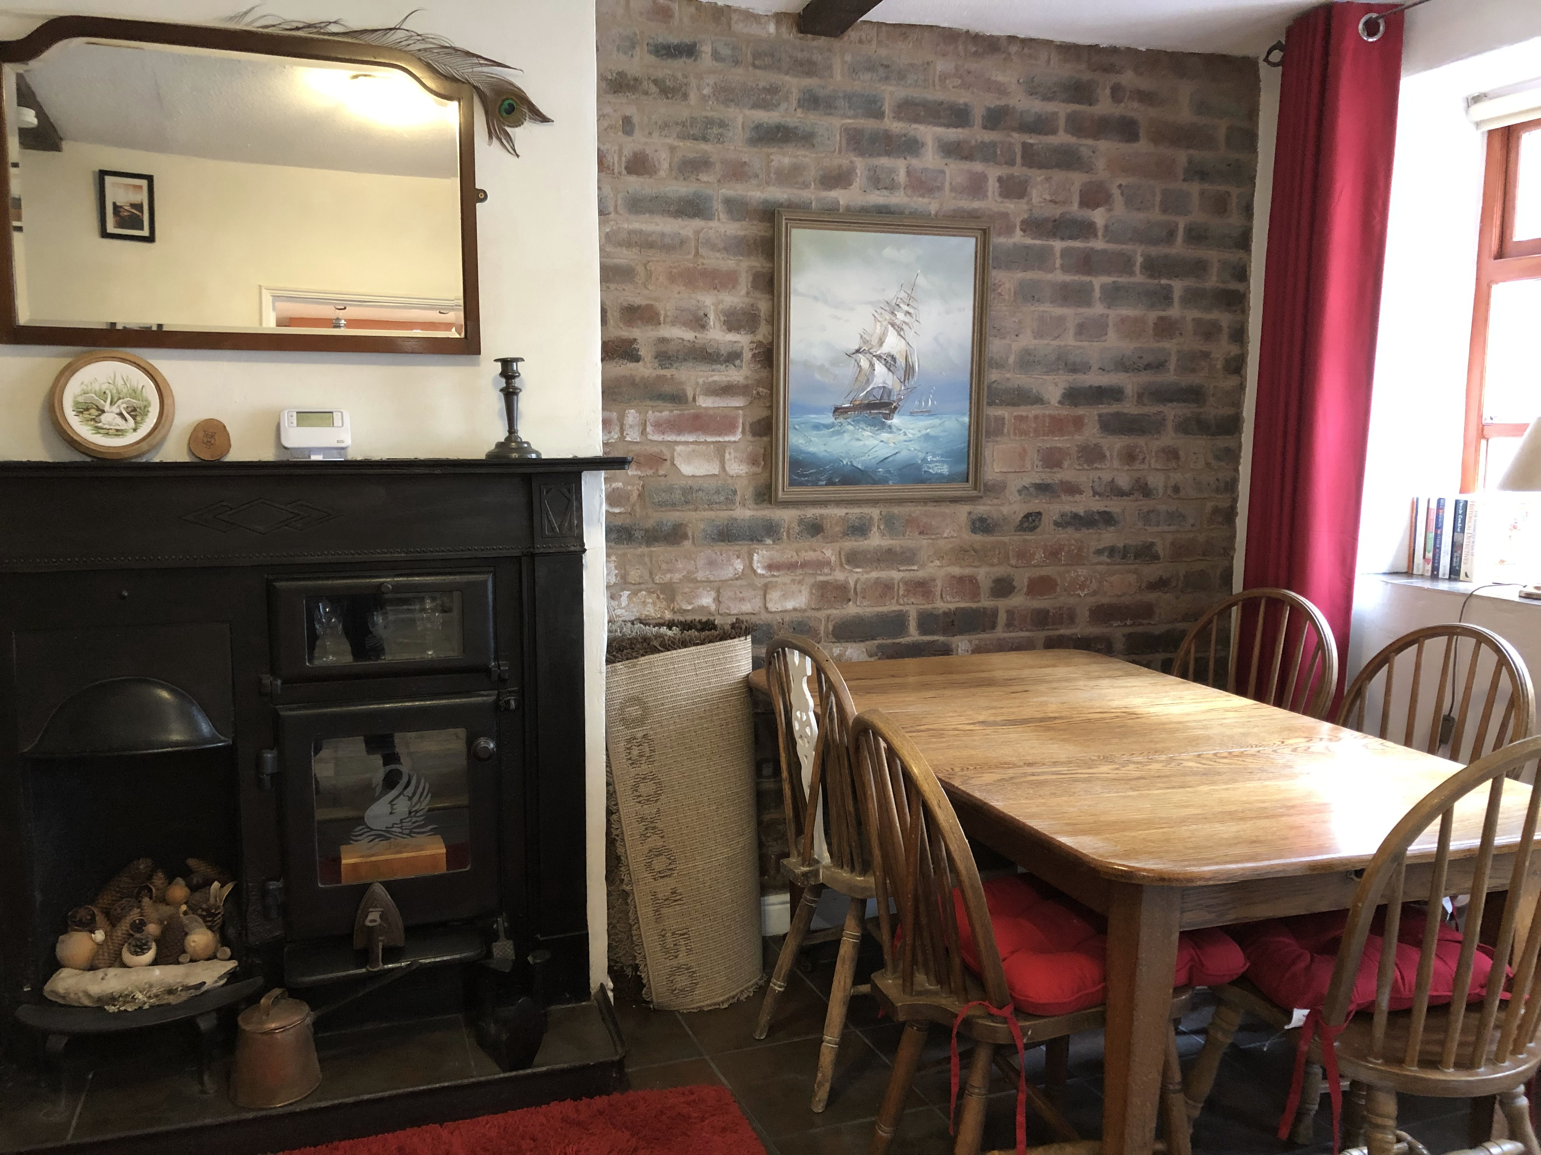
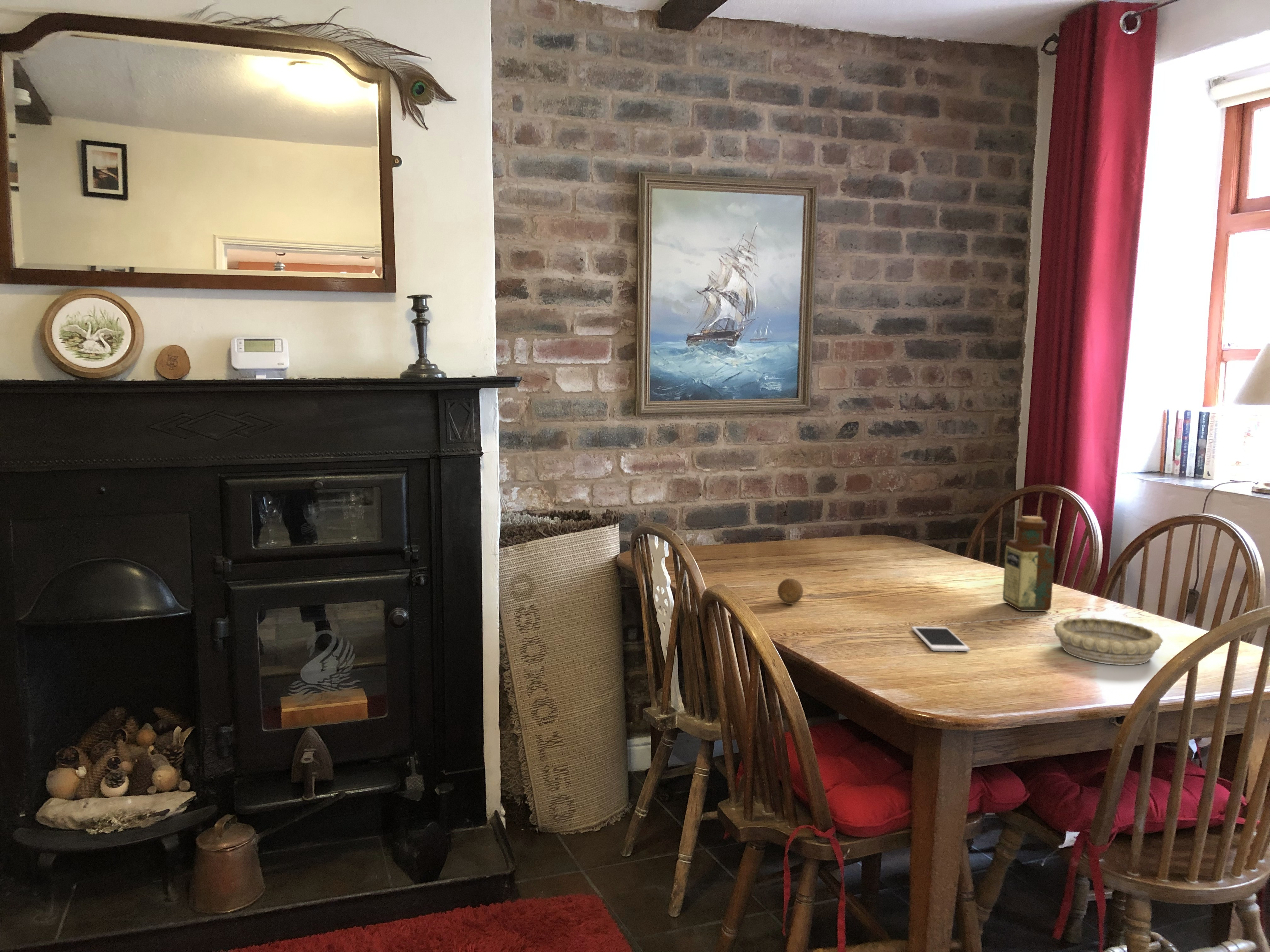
+ bottle [1002,515,1055,611]
+ cell phone [911,626,970,652]
+ decorative bowl [1053,617,1163,665]
+ fruit [777,578,804,604]
